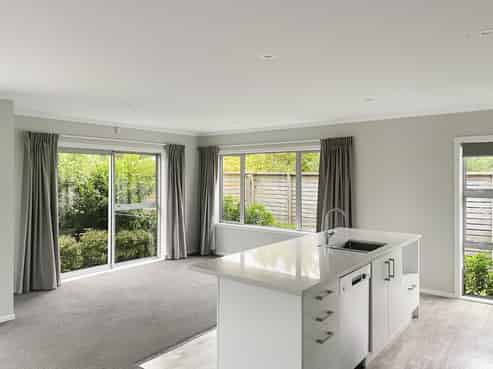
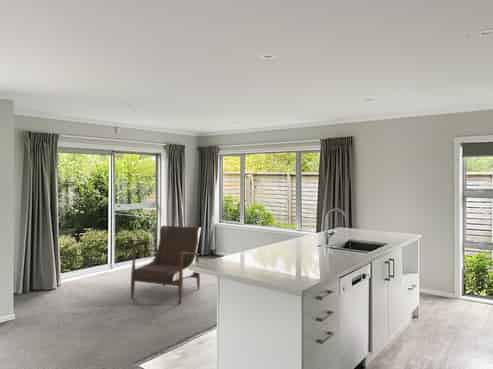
+ armchair [130,225,202,305]
